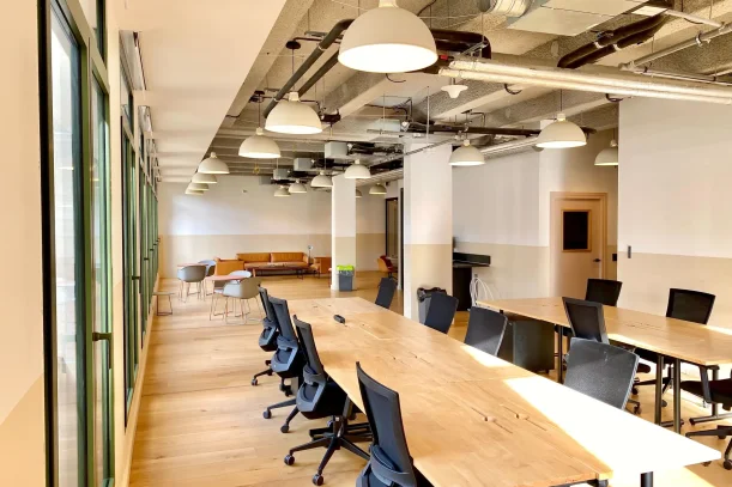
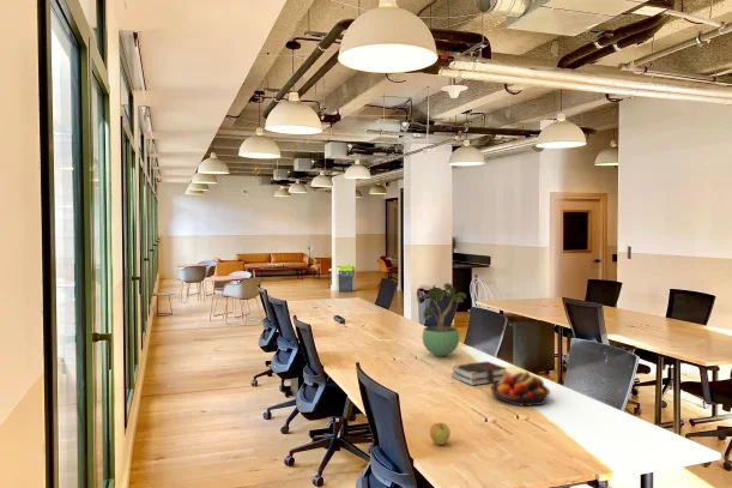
+ potted plant [421,281,467,357]
+ apple [429,422,452,446]
+ fruit bowl [490,369,551,408]
+ book [450,360,508,387]
